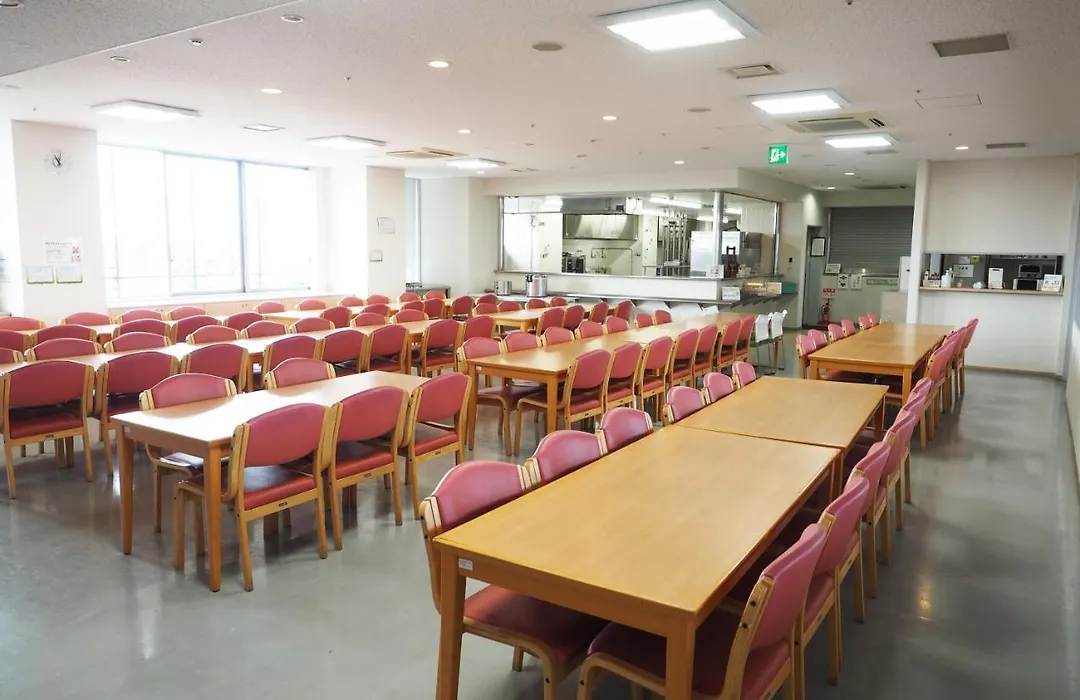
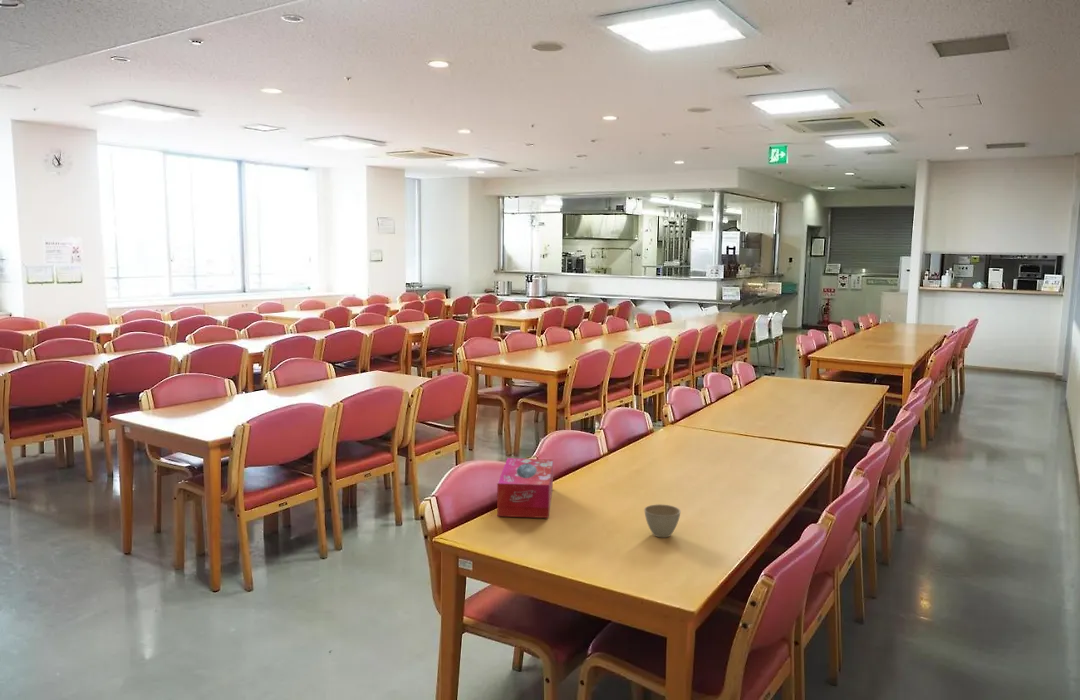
+ tissue box [496,457,554,519]
+ flower pot [643,503,681,538]
